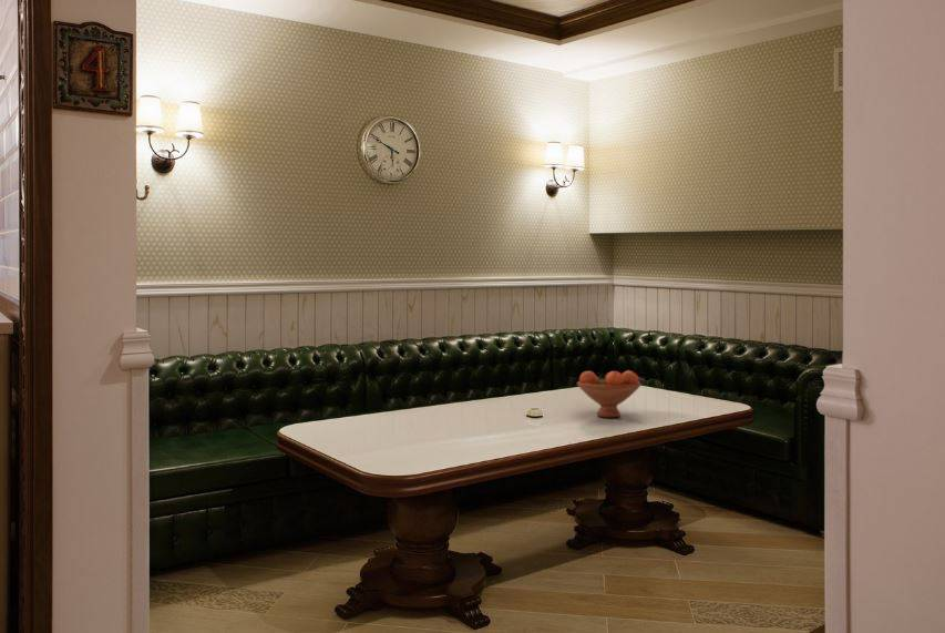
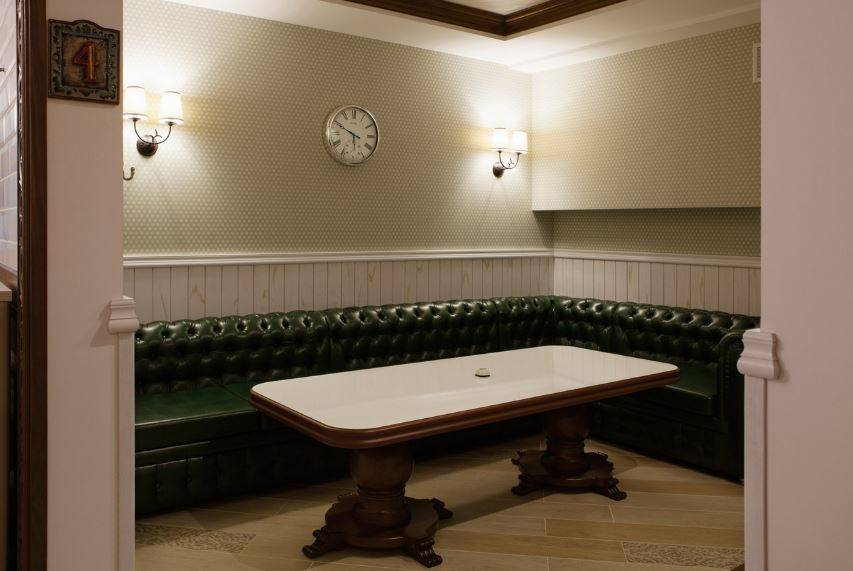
- fruit bowl [576,369,643,418]
